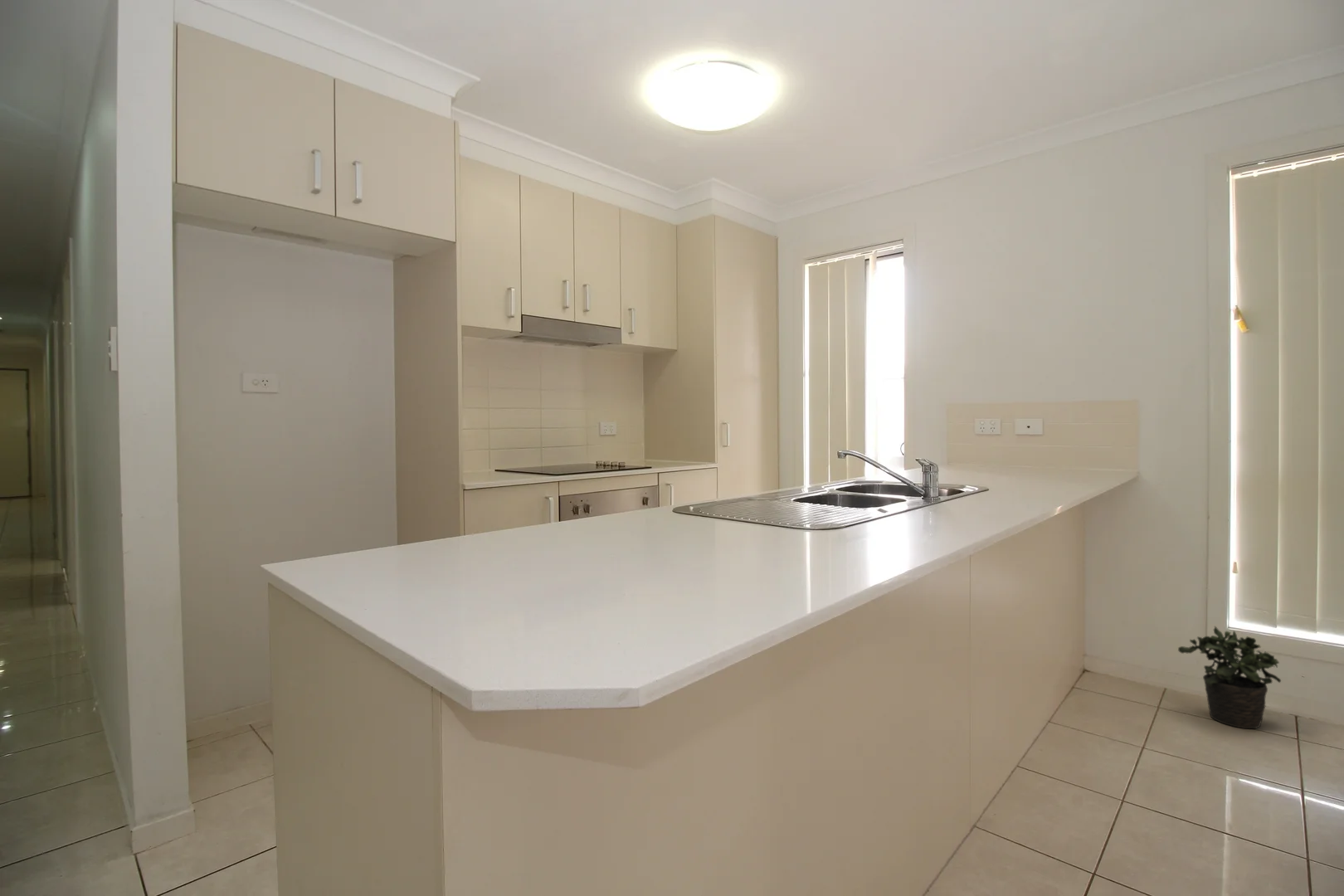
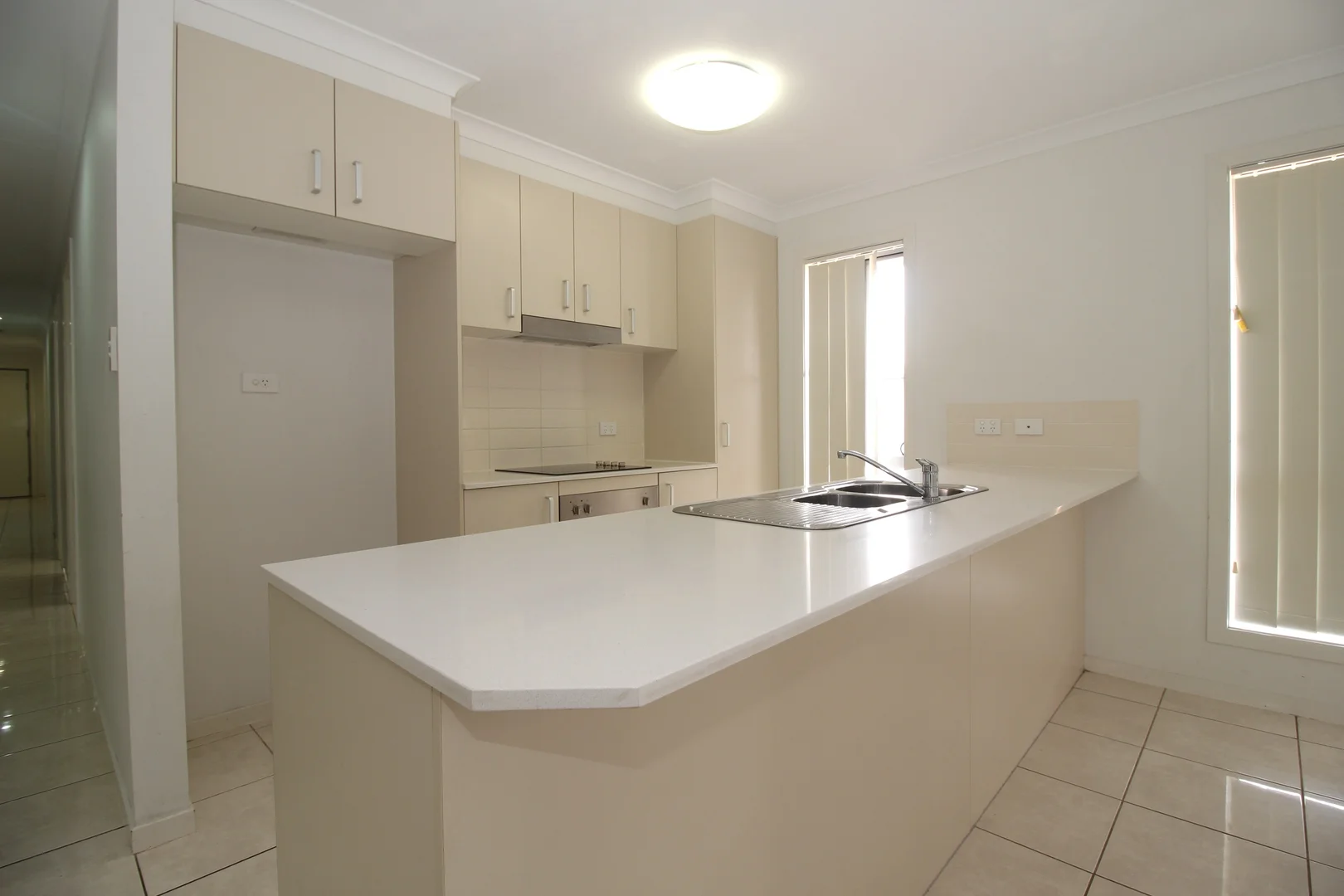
- potted plant [1177,626,1282,729]
